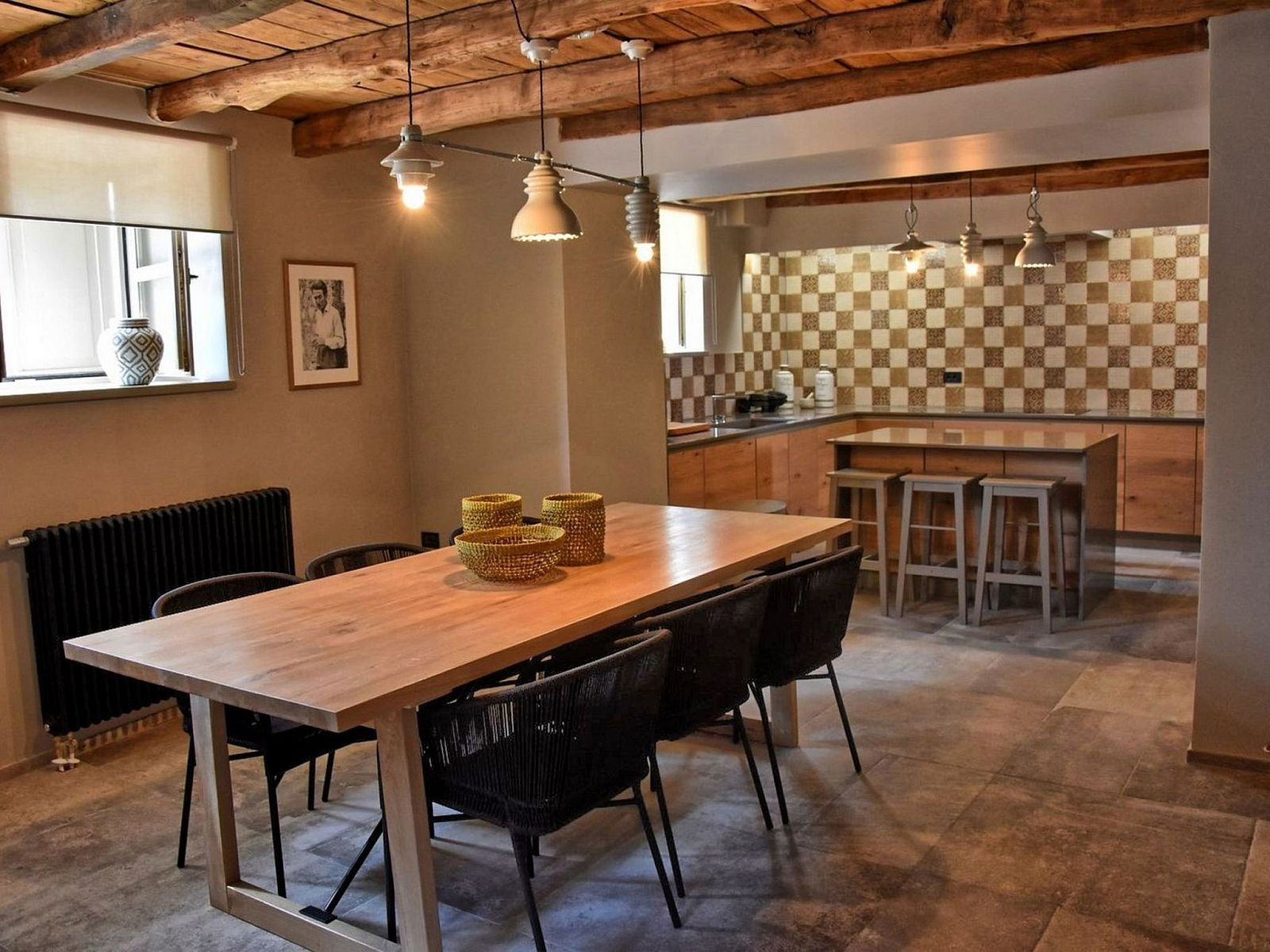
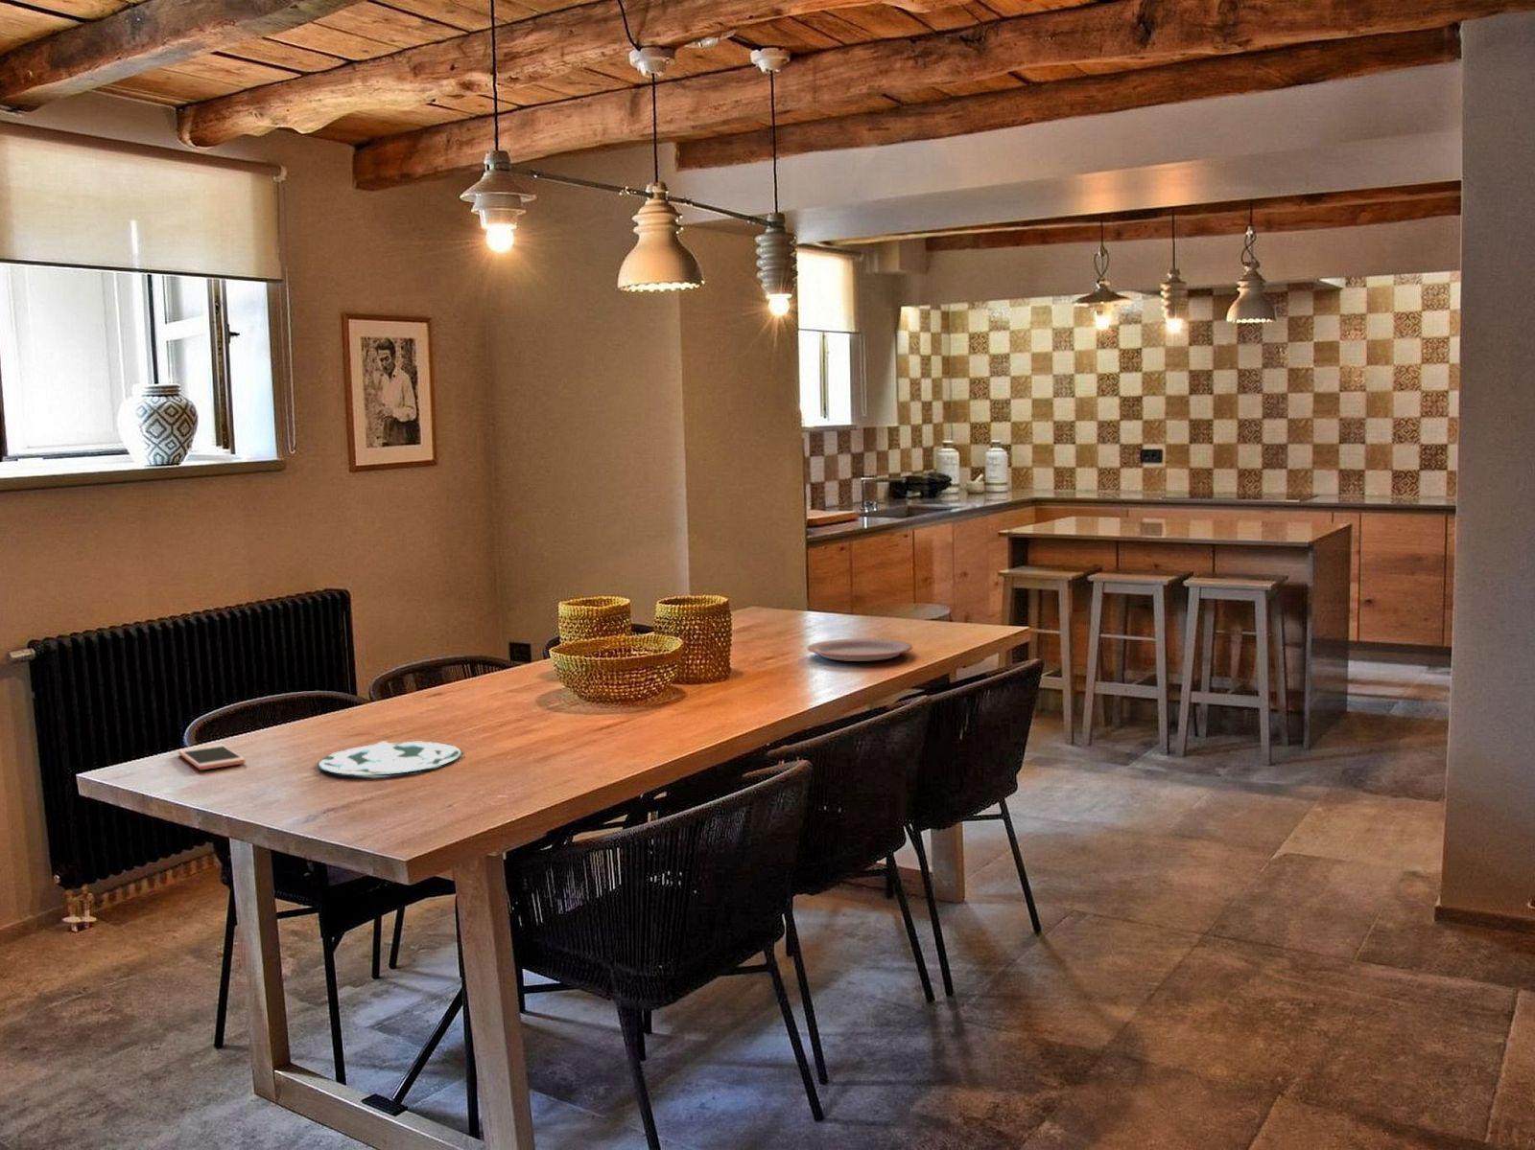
+ cell phone [178,744,247,771]
+ plate [317,740,463,777]
+ plate [807,638,914,662]
